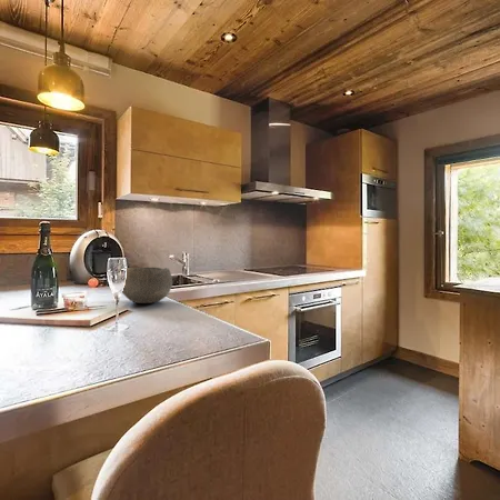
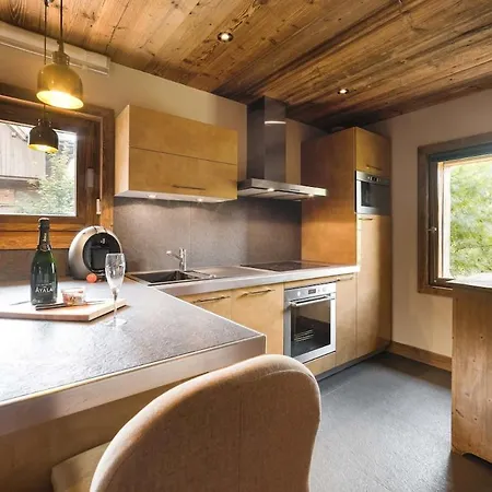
- bowl [121,267,173,304]
